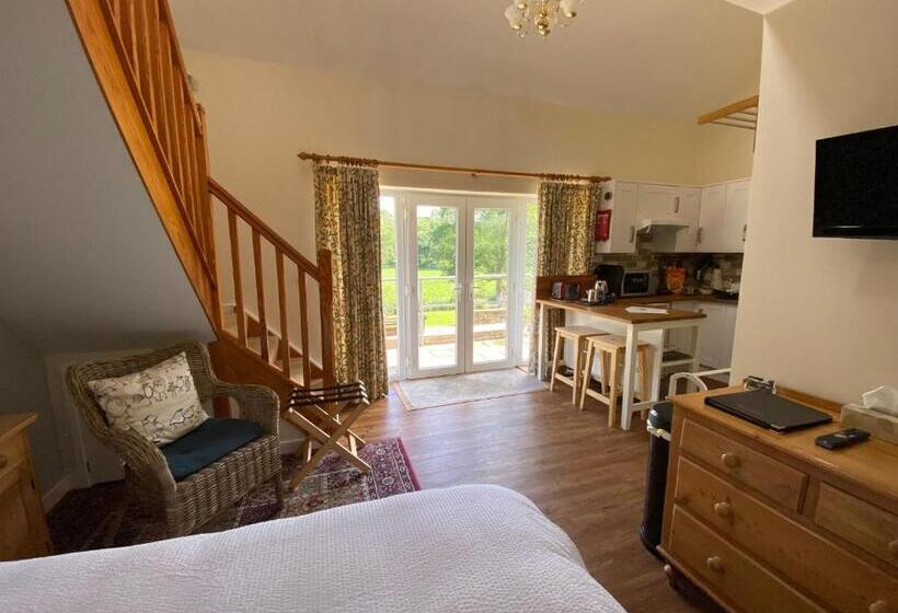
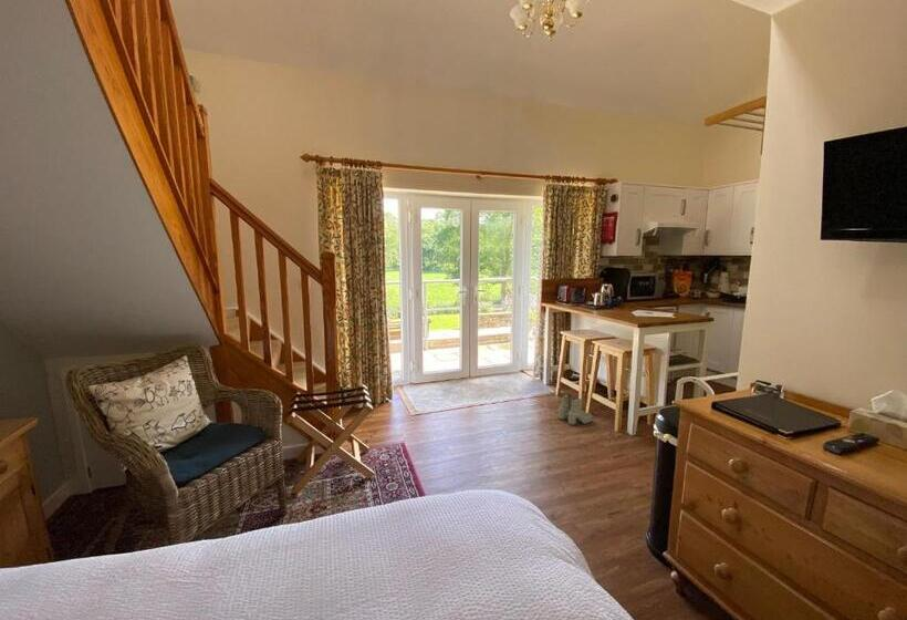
+ boots [557,393,593,426]
